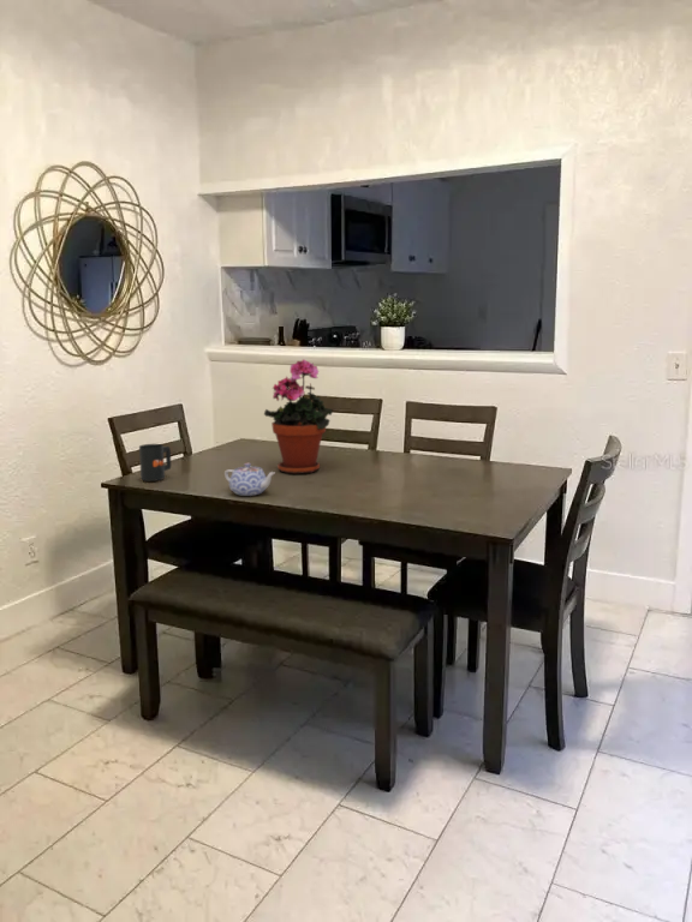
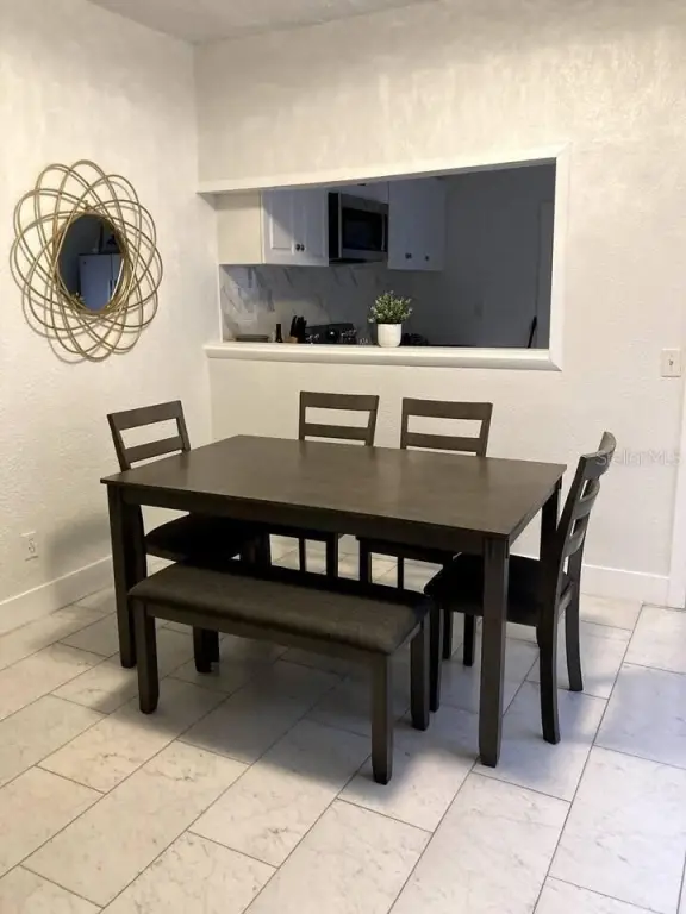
- teapot [223,462,275,497]
- mug [138,443,172,483]
- potted plant [263,358,334,475]
